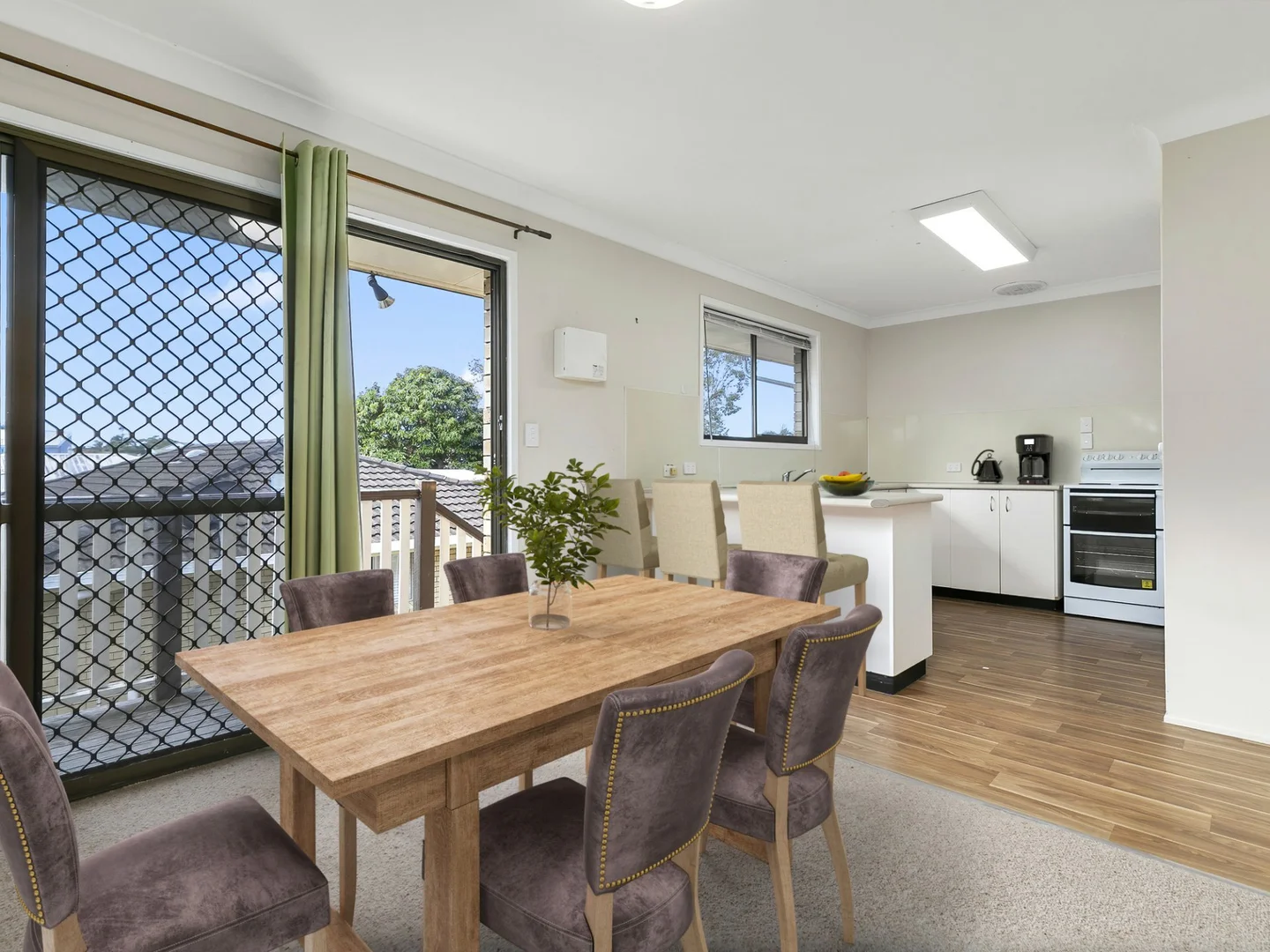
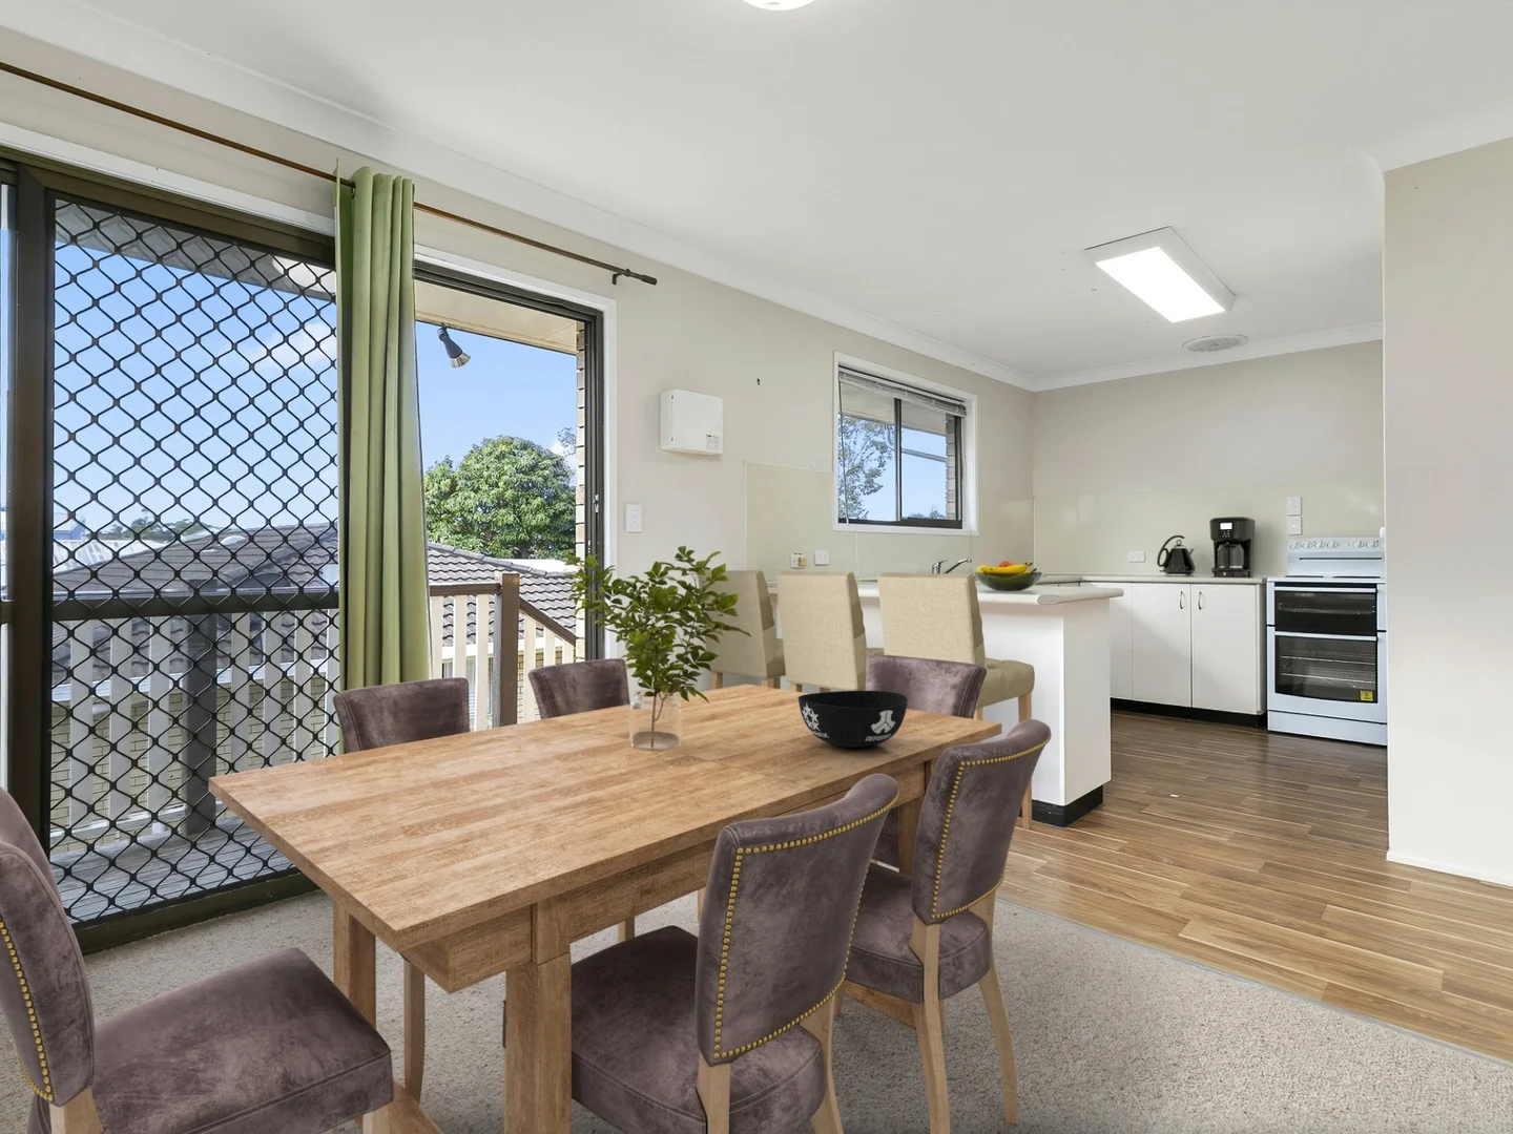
+ bowl [797,690,909,748]
